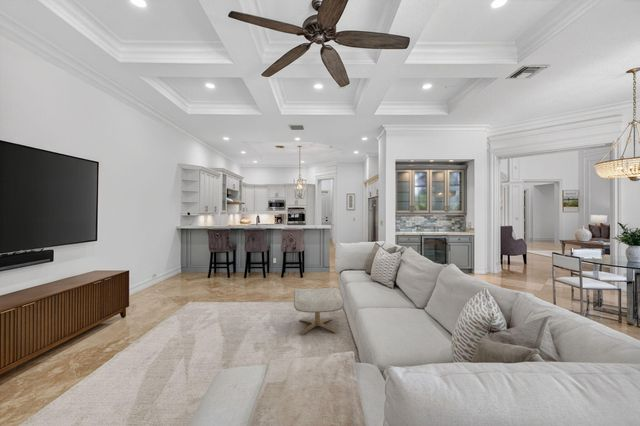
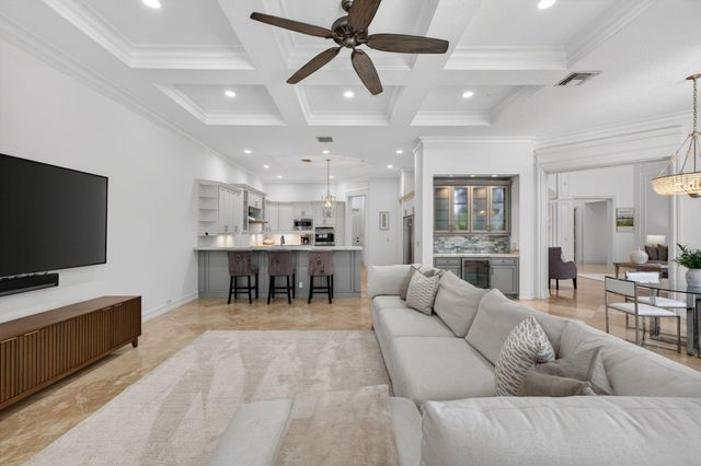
- ottoman [293,287,345,335]
